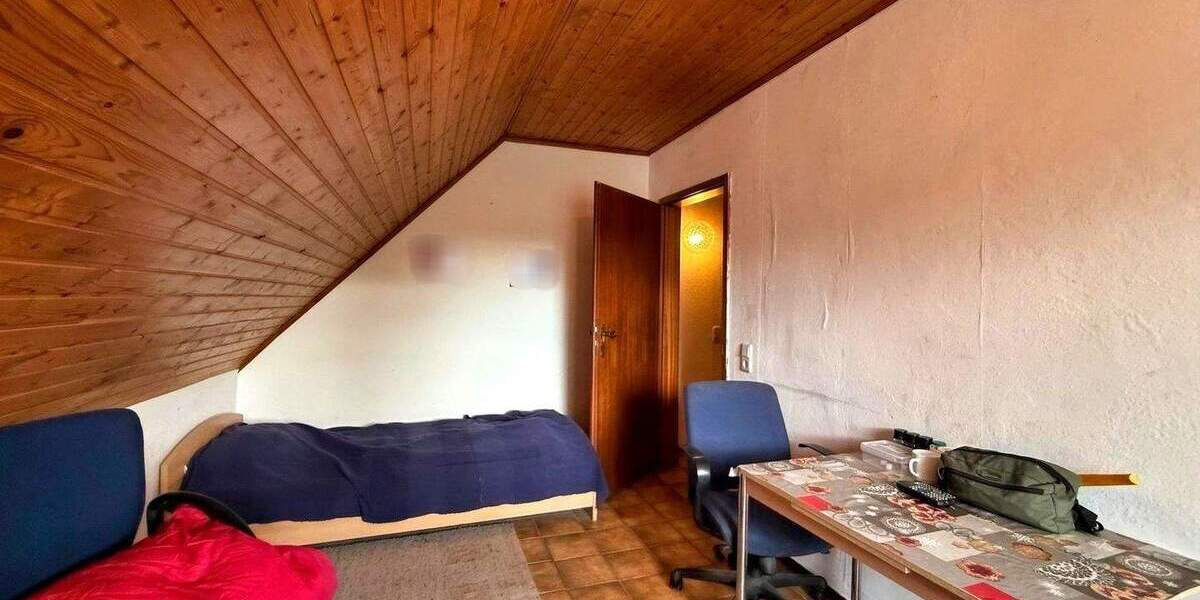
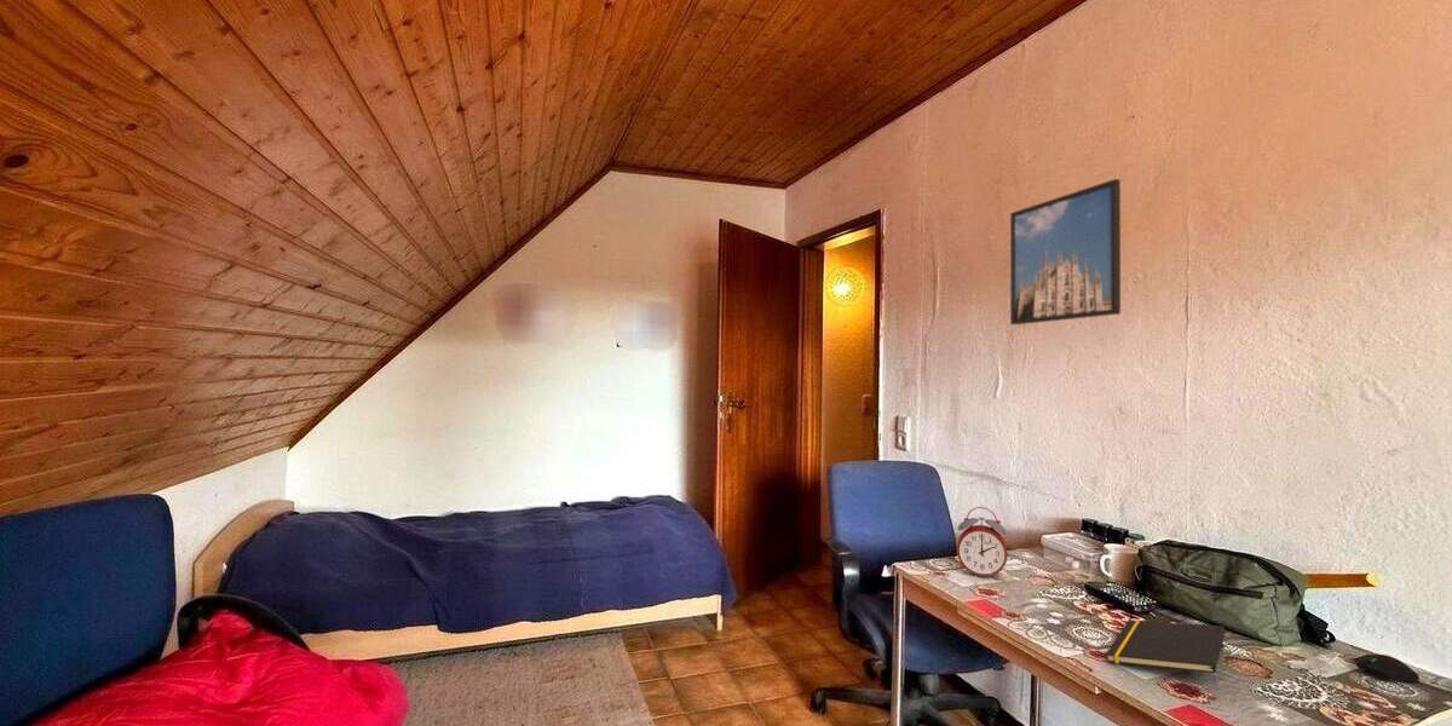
+ notepad [1105,620,1226,674]
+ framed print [1009,178,1122,325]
+ computer mouse [1353,653,1421,690]
+ alarm clock [956,506,1009,580]
